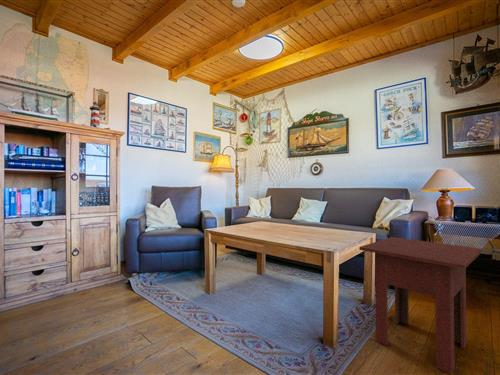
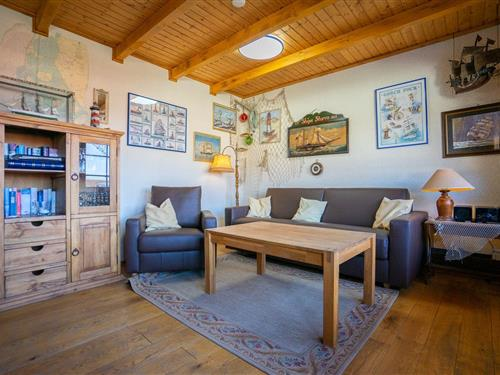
- side table [358,236,483,375]
